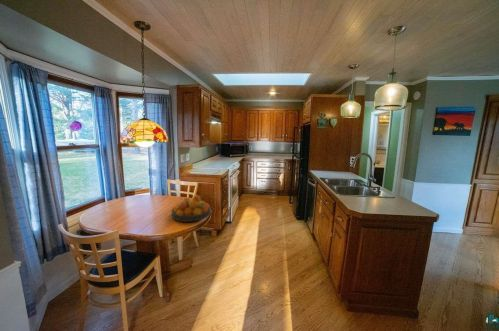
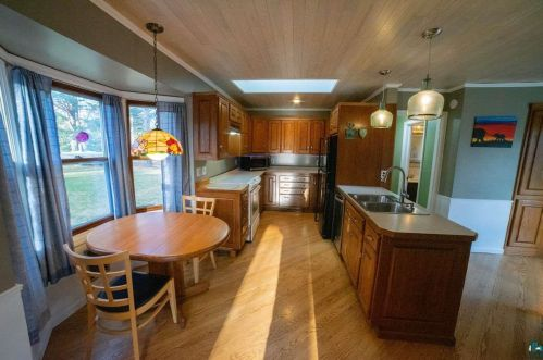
- fruit bowl [170,194,212,223]
